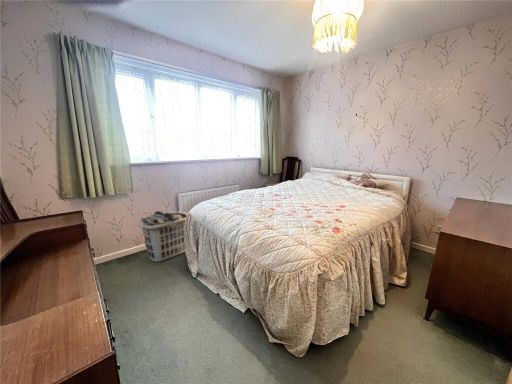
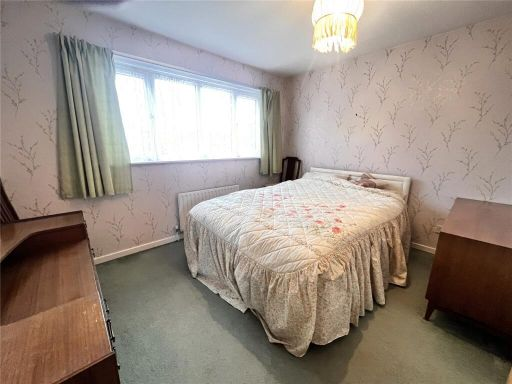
- clothes hamper [137,210,188,263]
